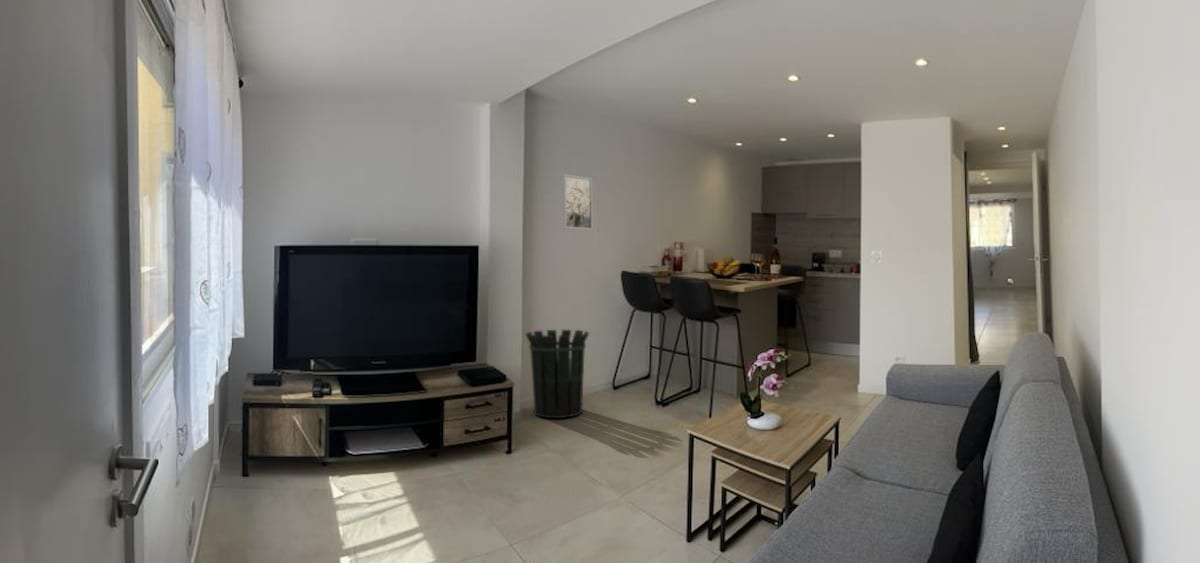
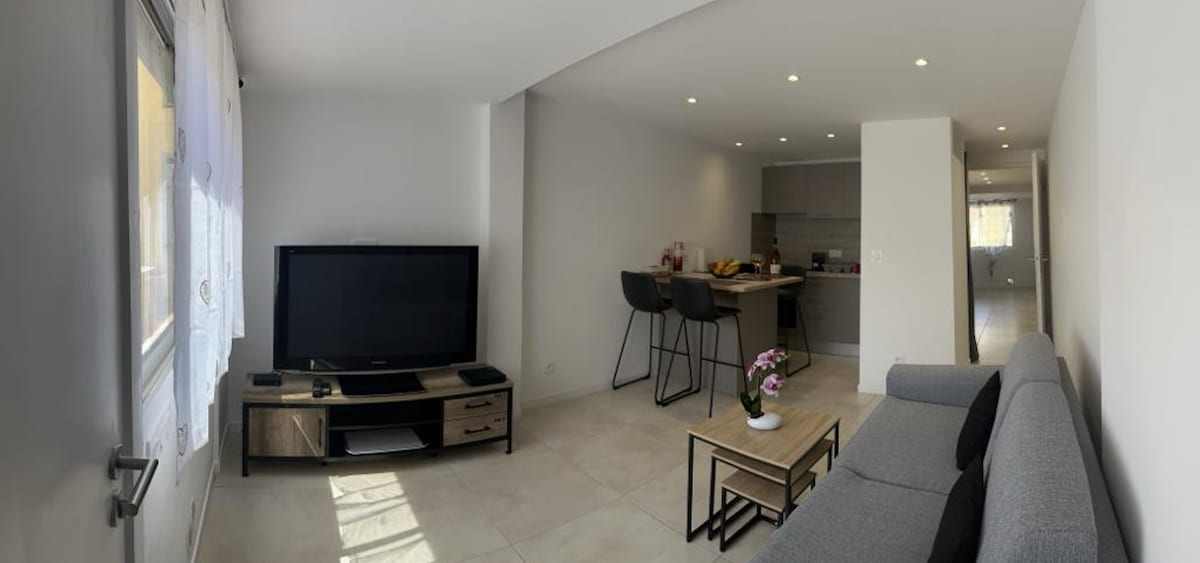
- waste bin [524,329,590,419]
- wall art [562,173,594,231]
